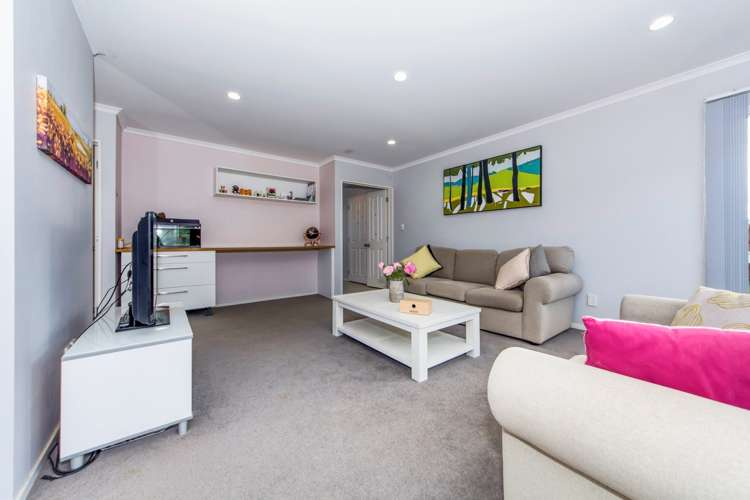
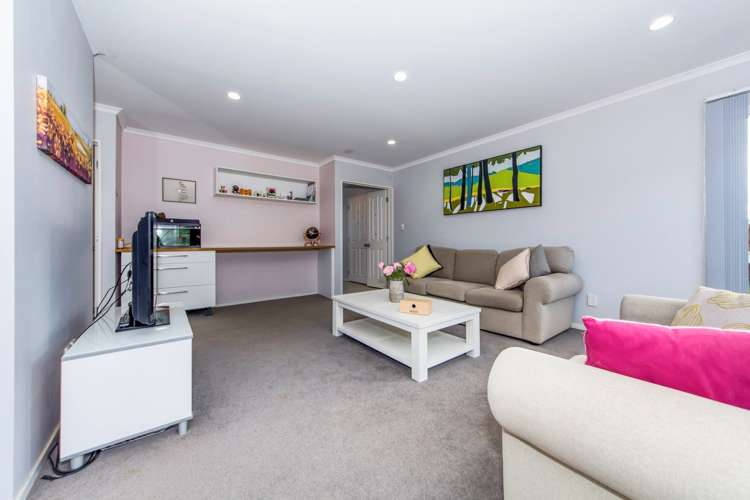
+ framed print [161,176,197,205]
